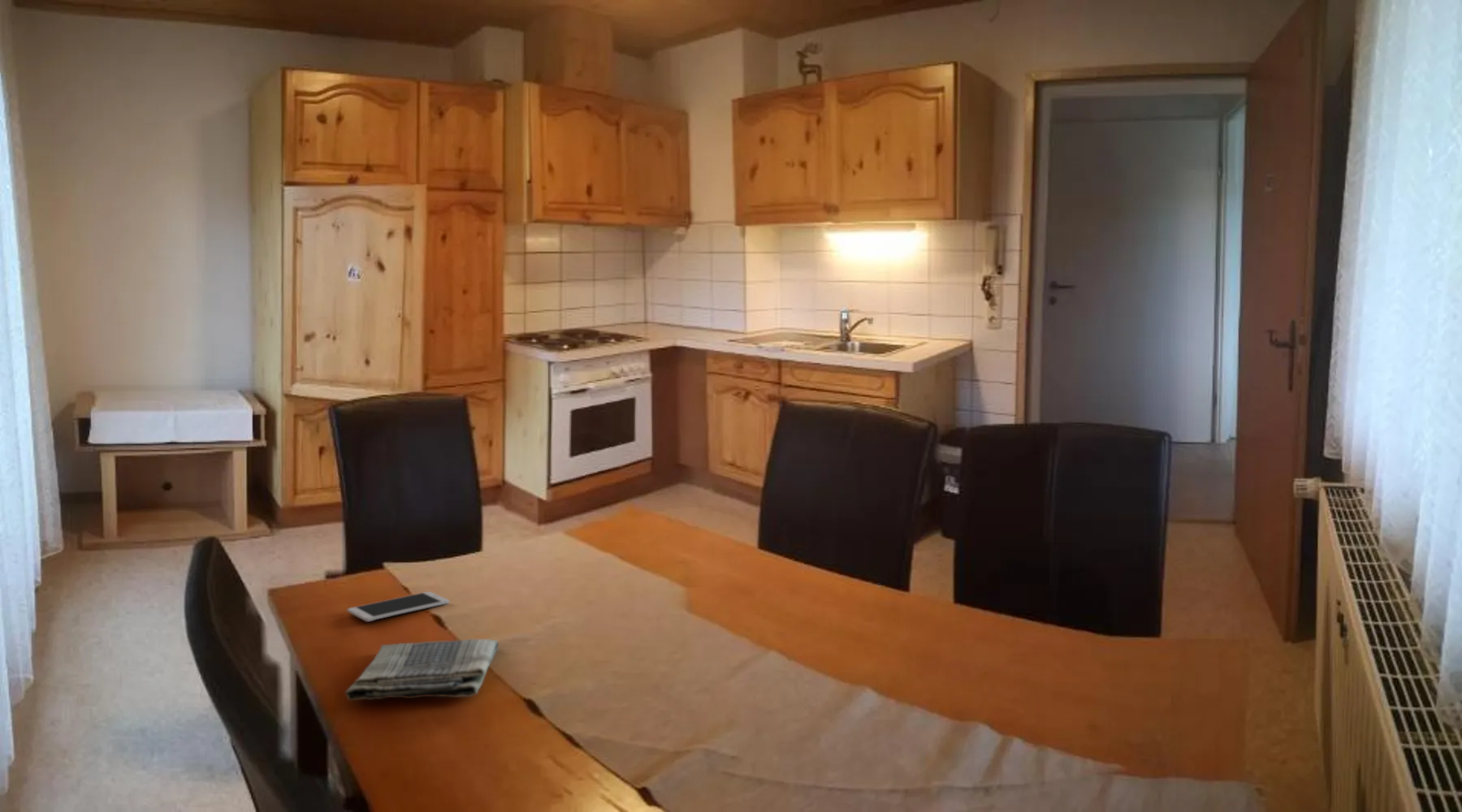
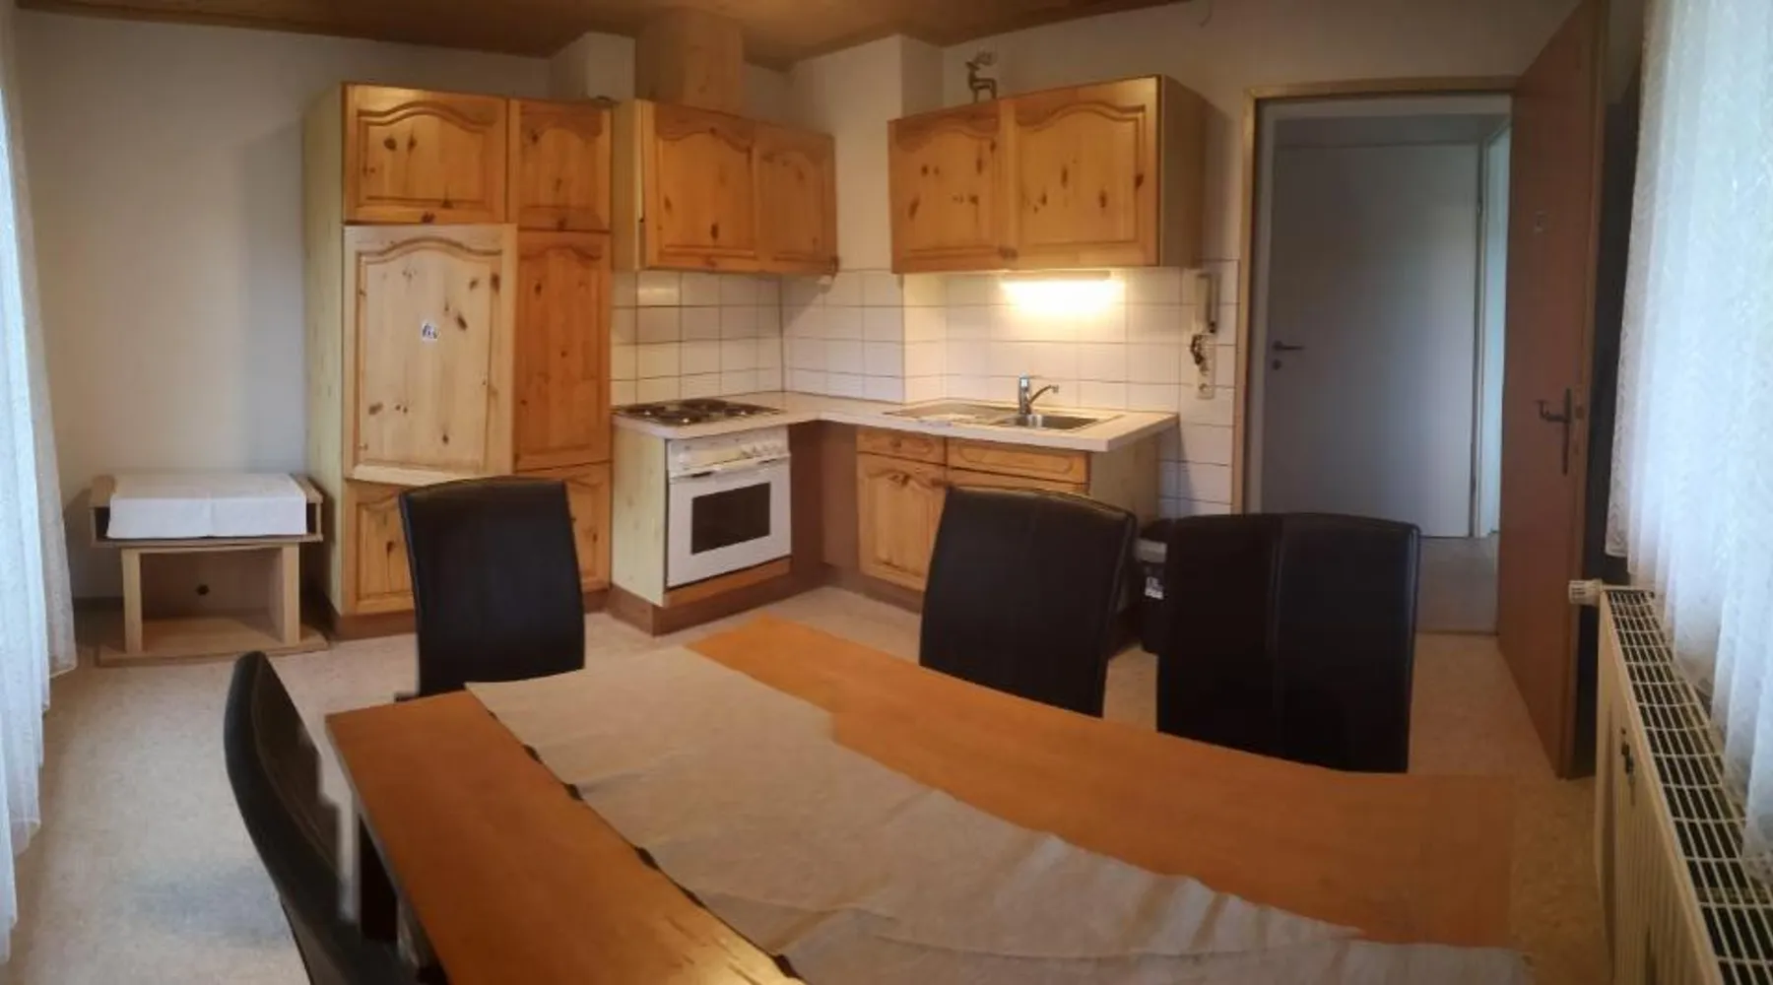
- dish towel [344,638,500,702]
- smartphone [346,591,450,623]
